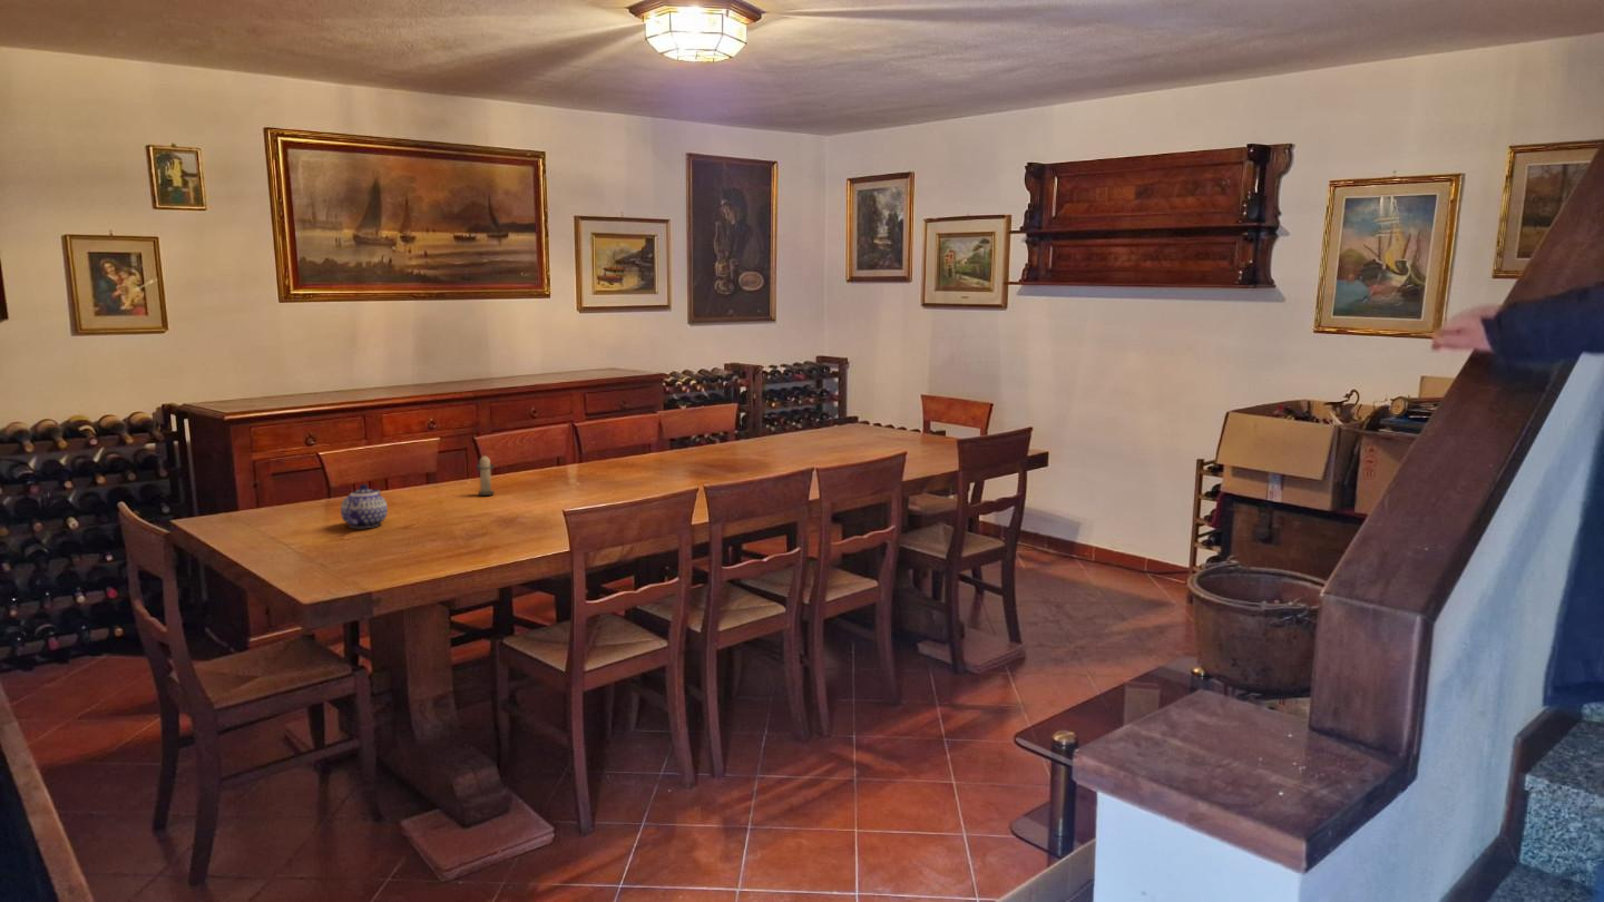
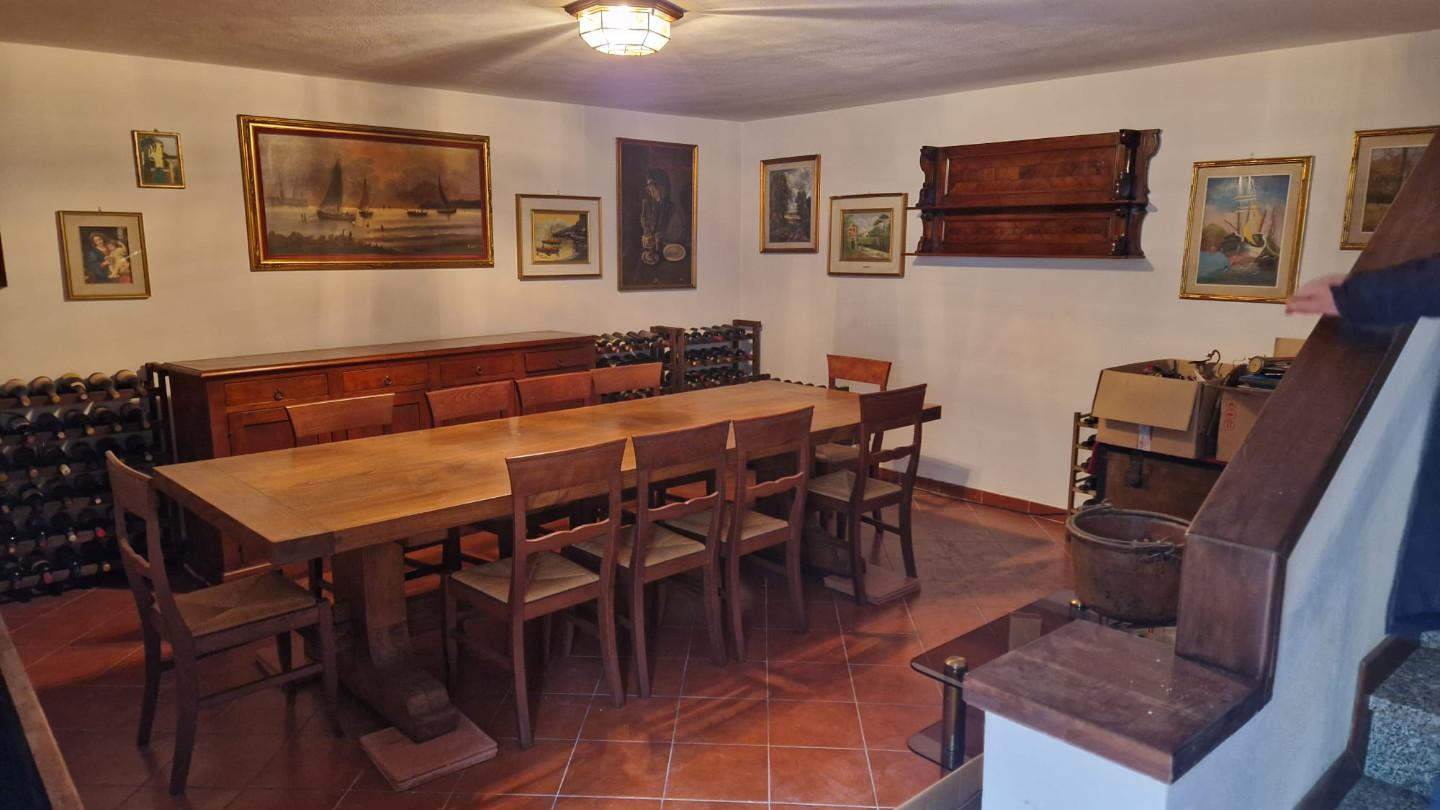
- teapot [340,483,389,529]
- candle [476,455,496,497]
